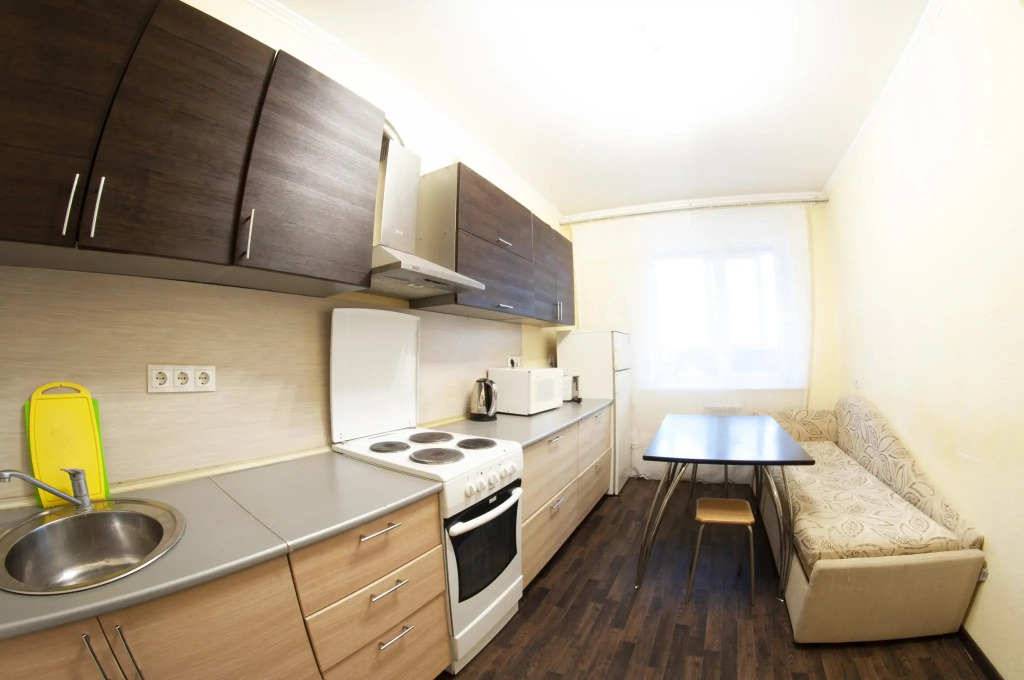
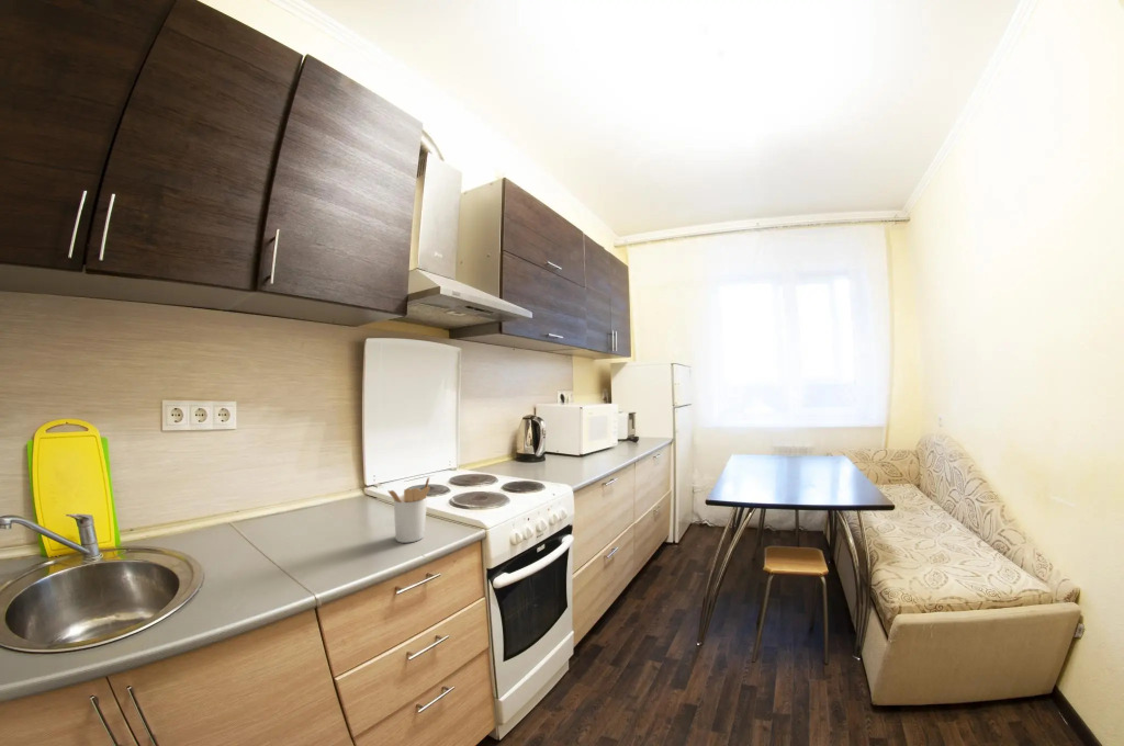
+ utensil holder [386,477,431,544]
